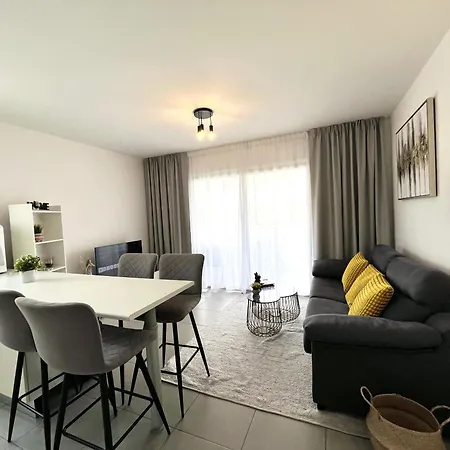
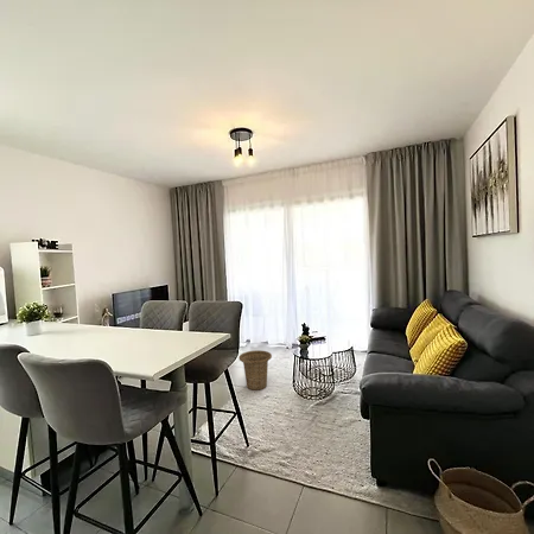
+ basket [237,349,273,392]
